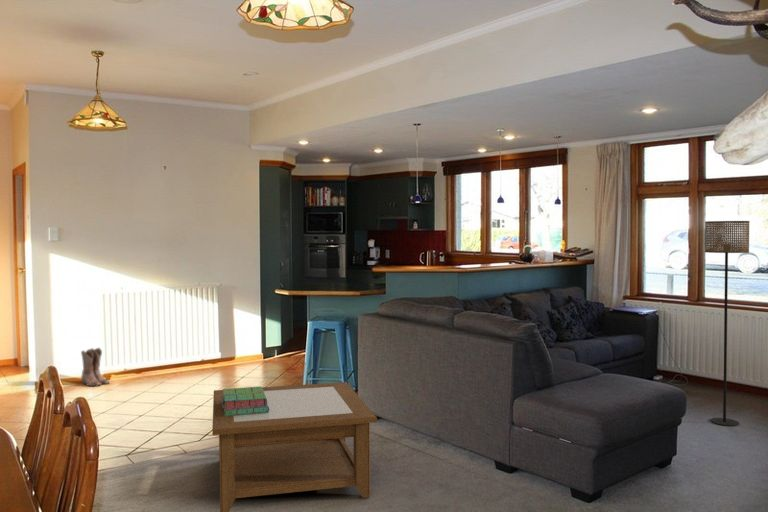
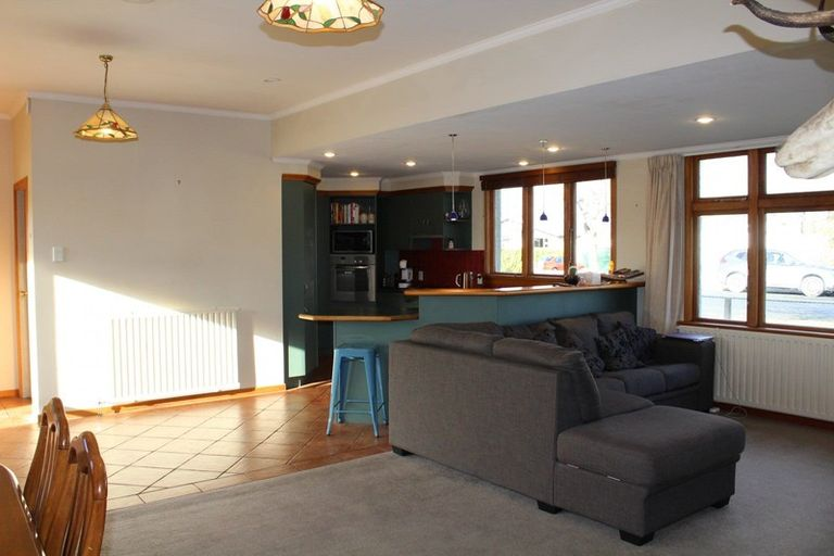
- boots [80,347,111,387]
- stack of books [221,386,269,417]
- coffee table [211,381,378,512]
- floor lamp [704,220,751,427]
